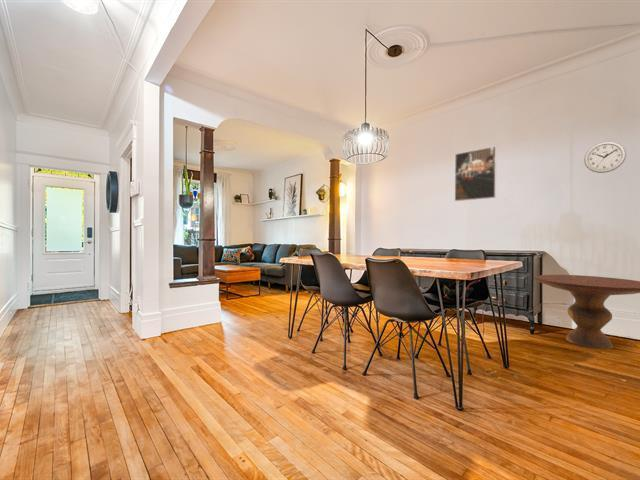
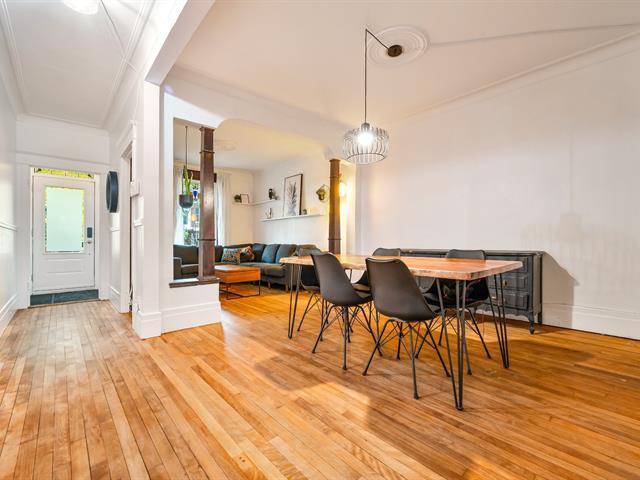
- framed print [454,145,498,202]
- wall clock [583,140,627,174]
- pedestal table [534,274,640,350]
